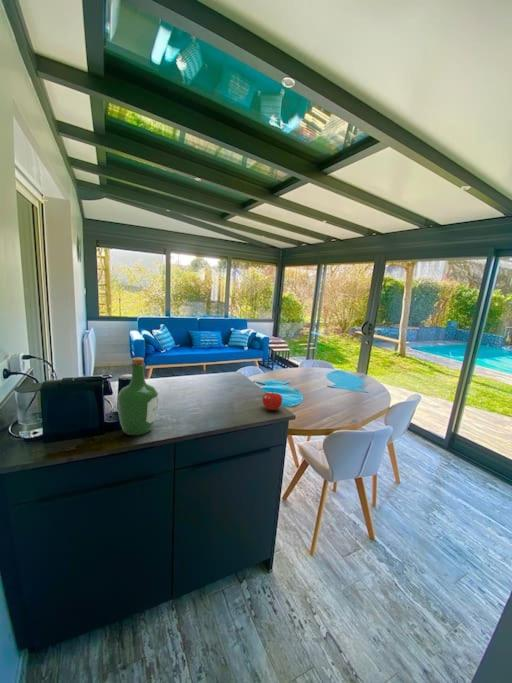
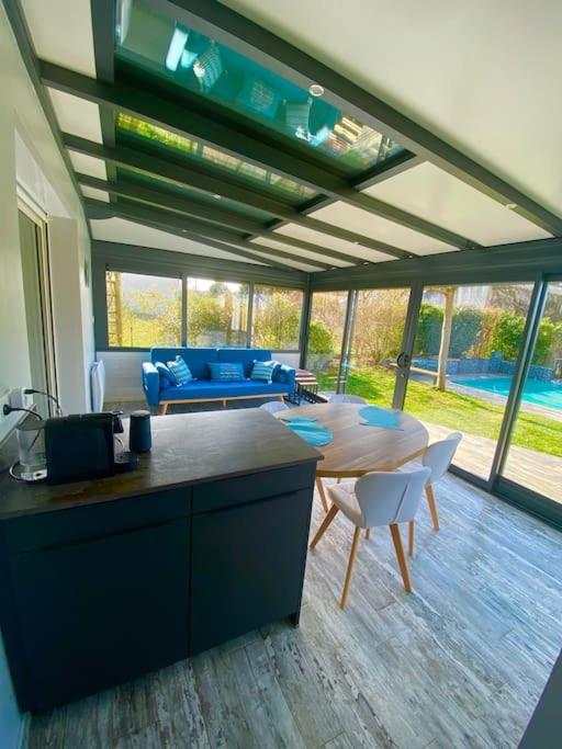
- fruit [261,389,283,411]
- wine bottle [117,356,159,436]
